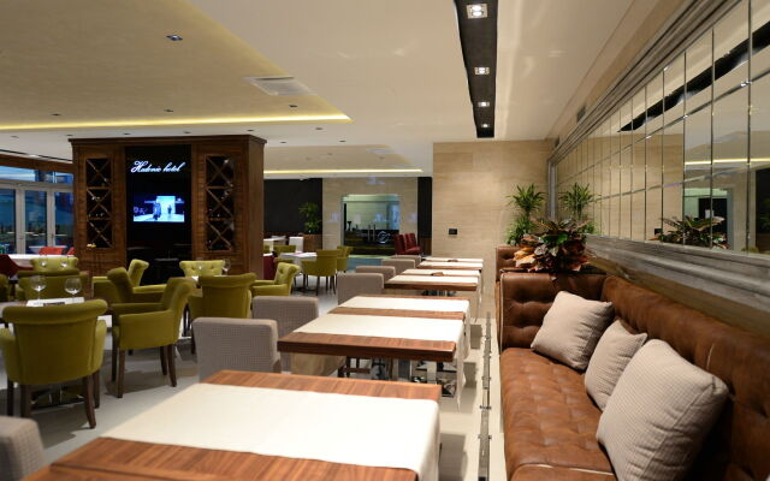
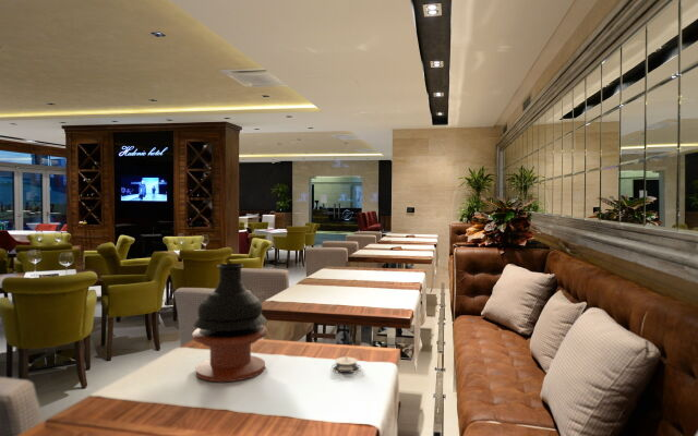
+ vase [192,263,268,383]
+ architectural model [330,353,362,374]
